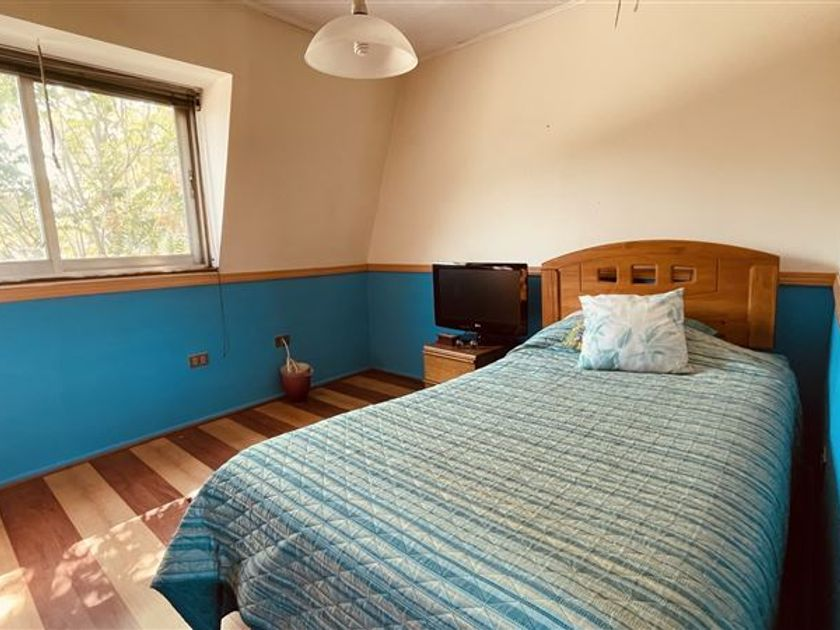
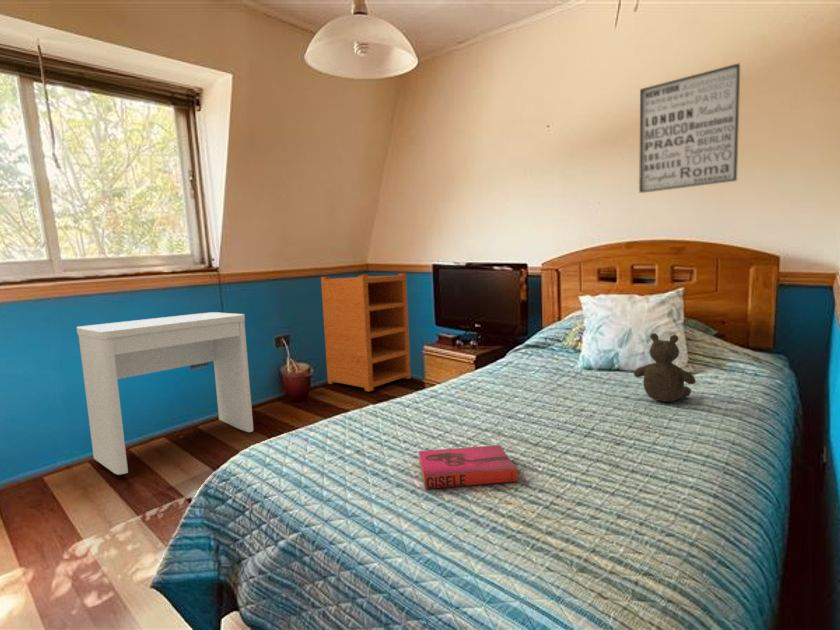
+ teddy bear [633,332,697,403]
+ cupboard [320,272,412,392]
+ wall art [638,62,741,194]
+ hardback book [418,444,519,490]
+ desk [76,311,254,476]
